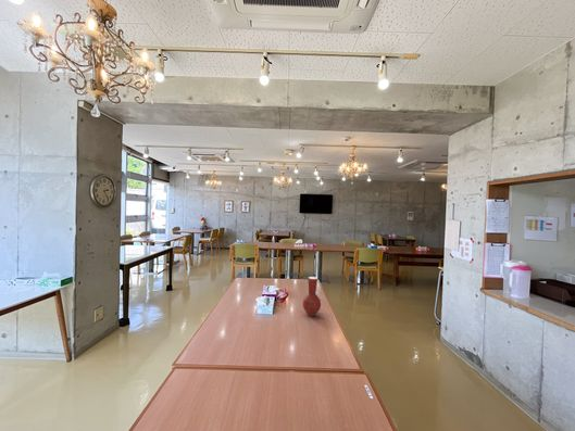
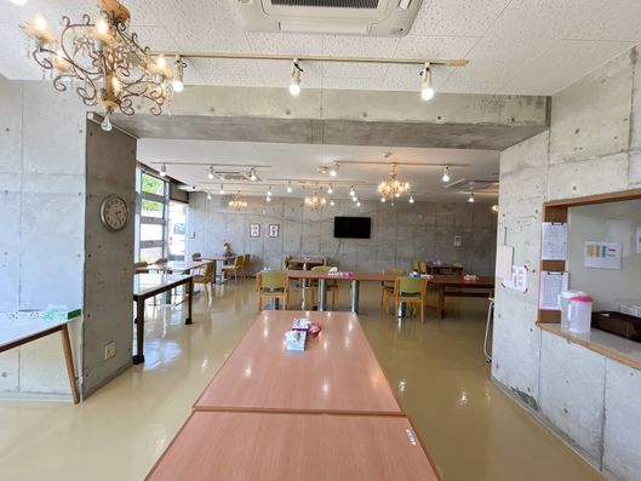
- vase [302,276,322,317]
